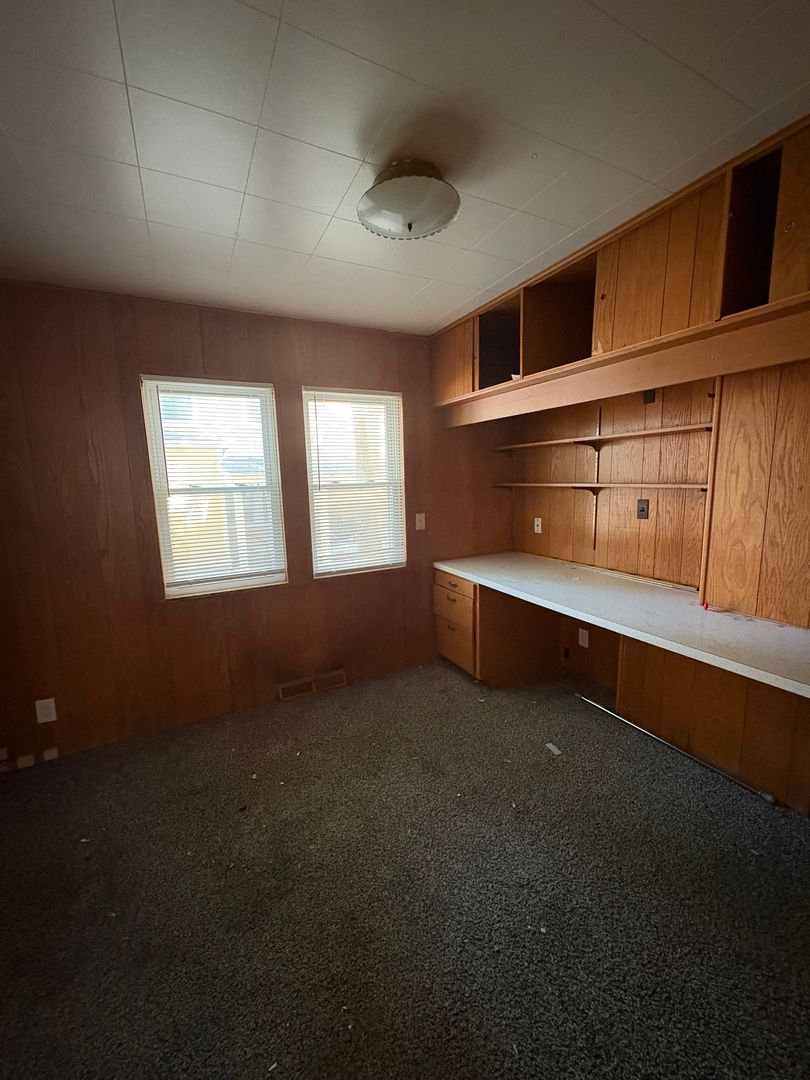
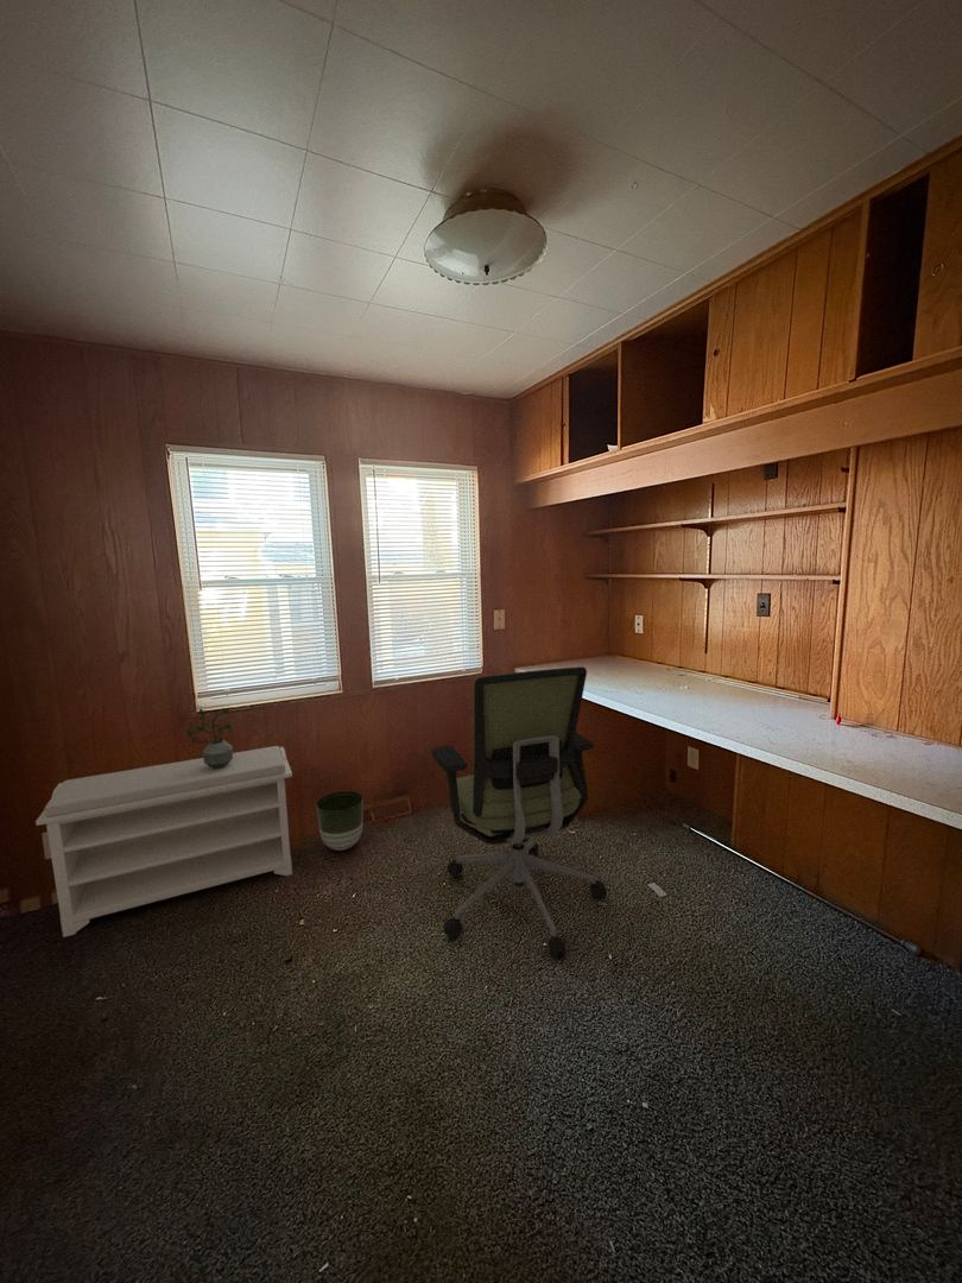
+ bench [34,745,293,938]
+ potted plant [185,707,234,769]
+ office chair [431,665,608,960]
+ planter [315,790,365,852]
